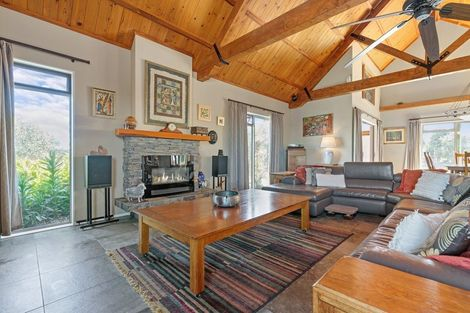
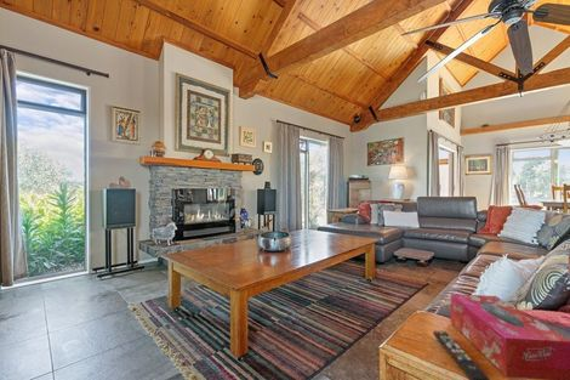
+ tissue box [450,293,570,380]
+ remote control [432,330,491,380]
